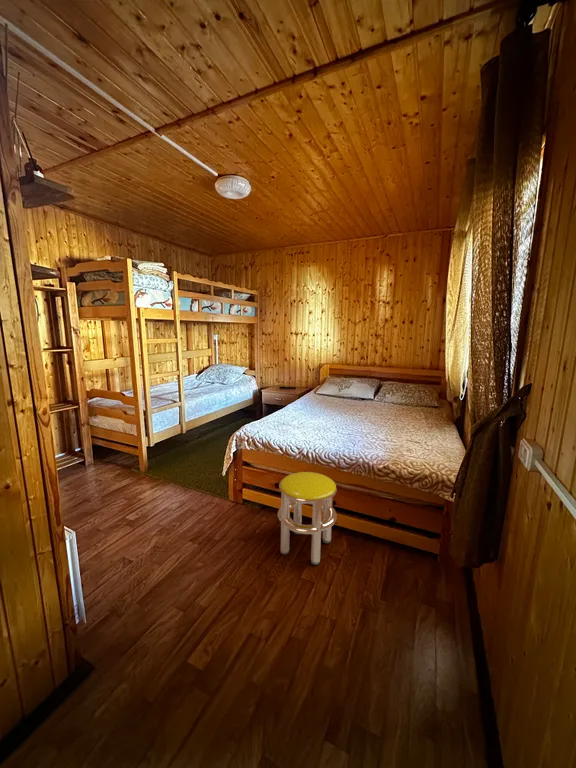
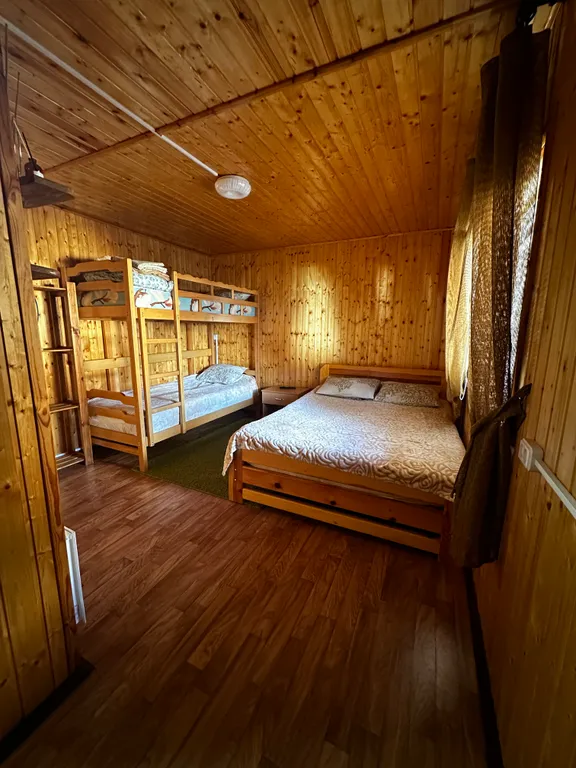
- stool [277,471,338,566]
